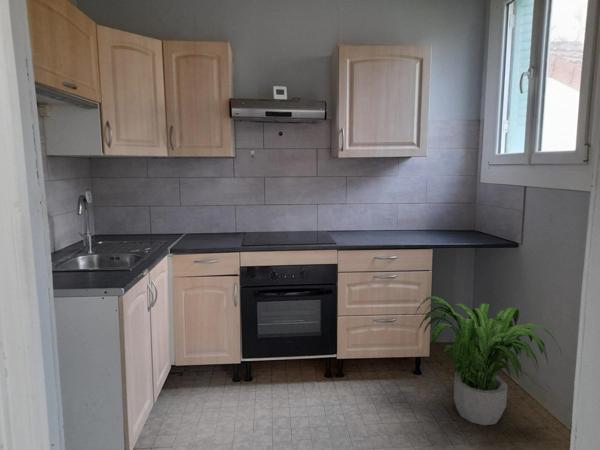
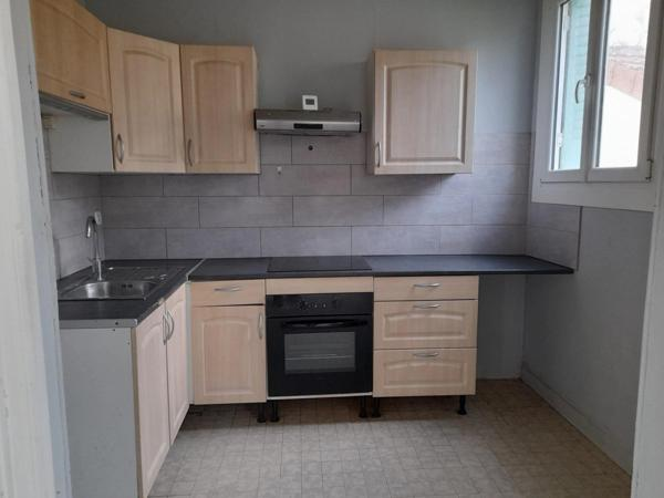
- potted plant [414,295,563,426]
